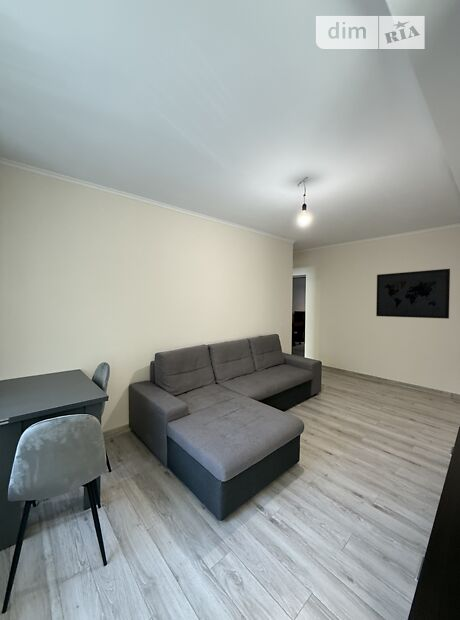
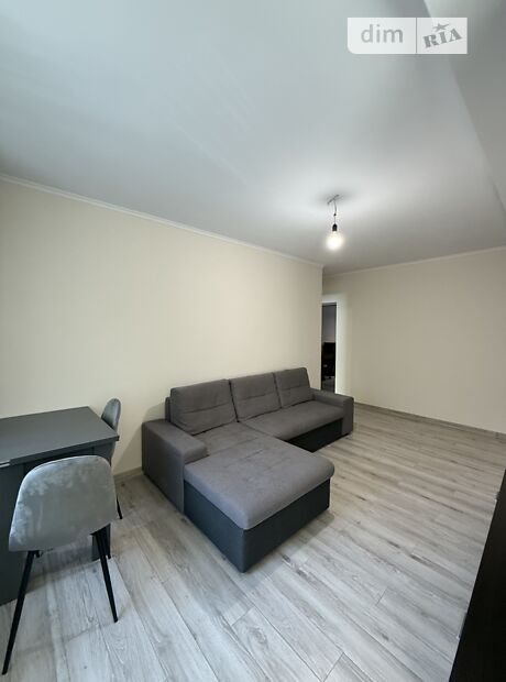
- wall art [375,268,451,320]
